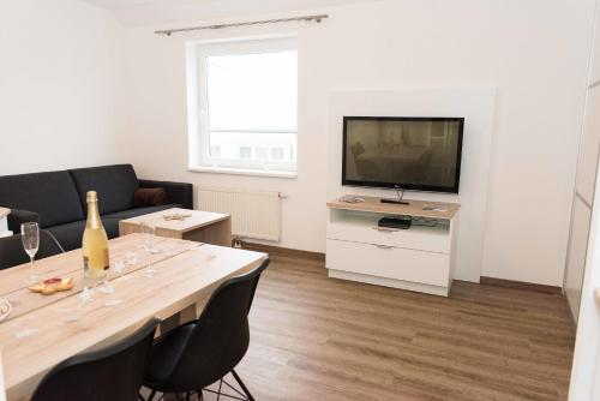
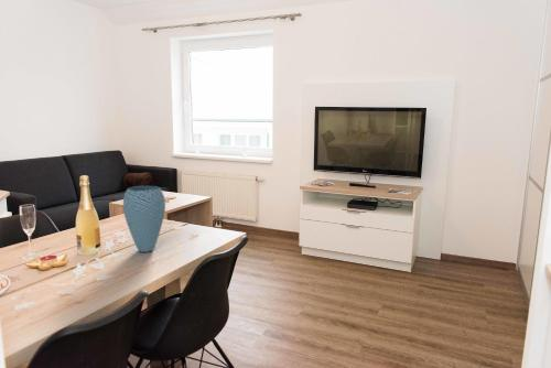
+ vase [122,185,166,253]
